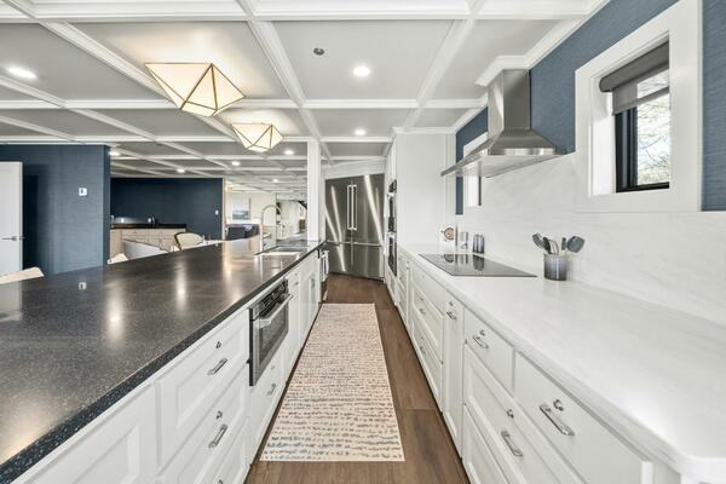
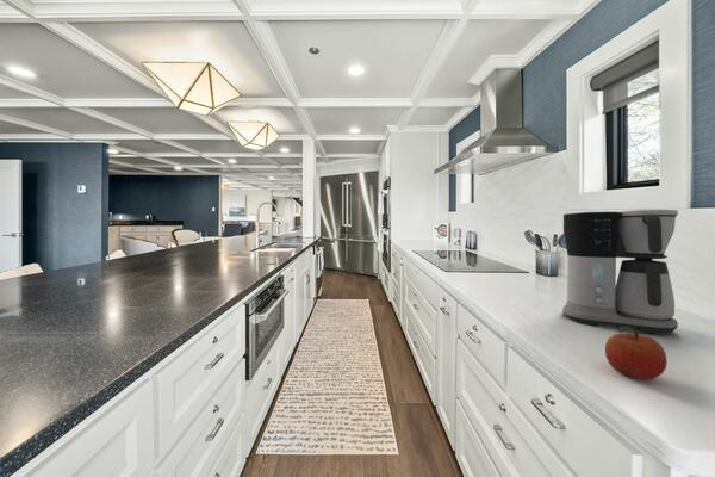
+ coffee maker [561,209,679,335]
+ fruit [604,327,669,382]
